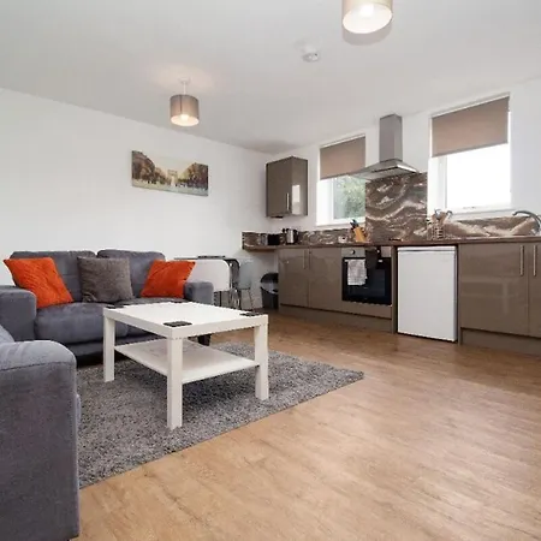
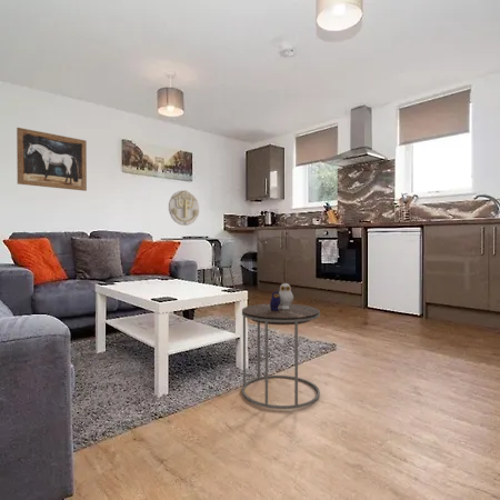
+ wall decoration [168,189,200,227]
+ wall art [16,127,88,192]
+ side table [241,282,321,410]
